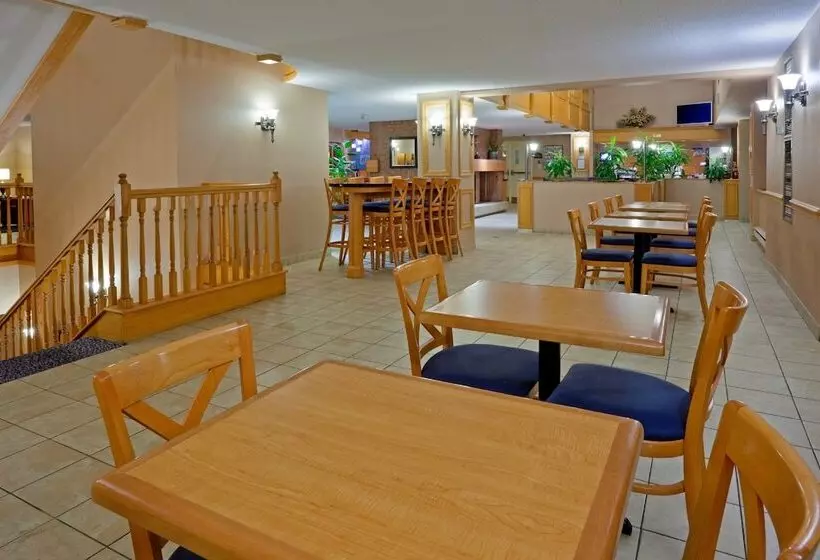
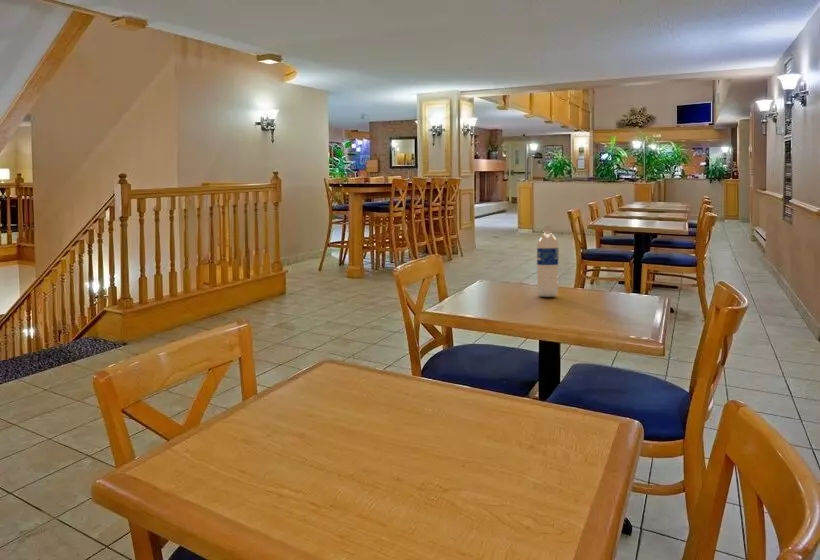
+ water bottle [536,224,559,298]
